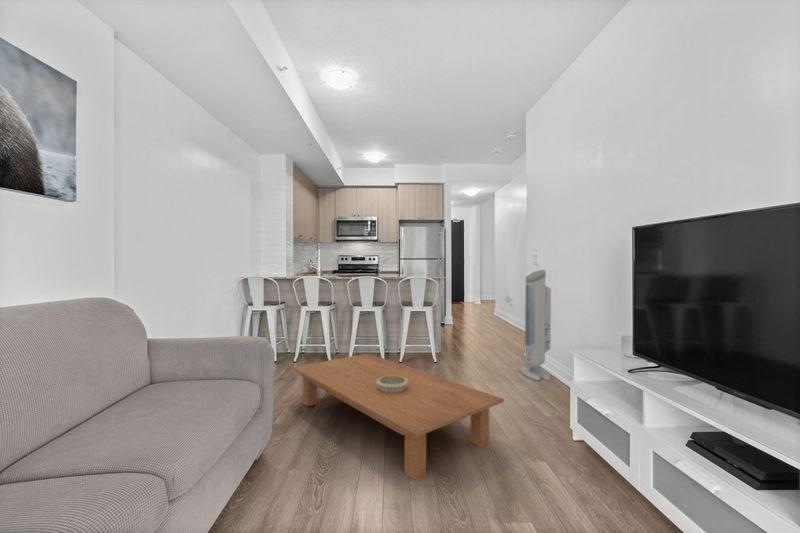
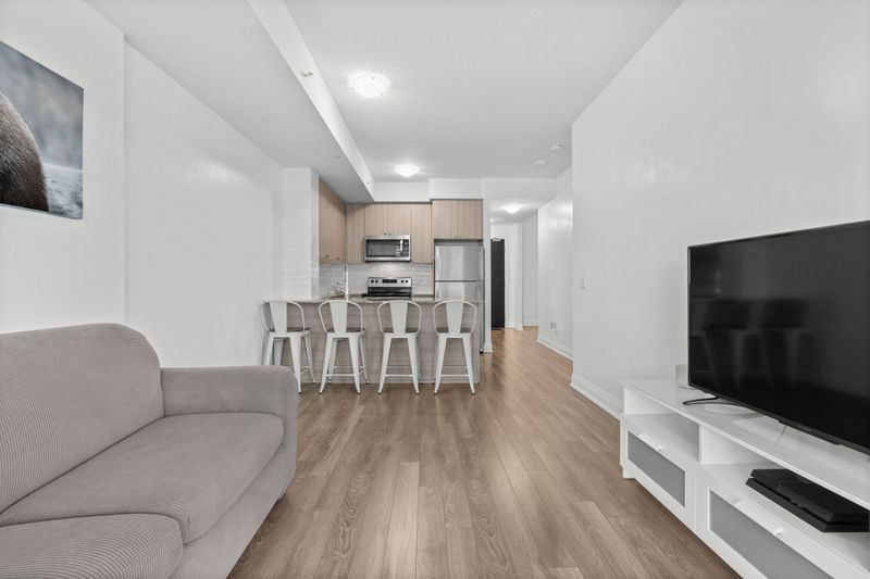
- air purifier [519,269,552,382]
- decorative bowl [377,376,408,392]
- coffee table [292,352,505,481]
